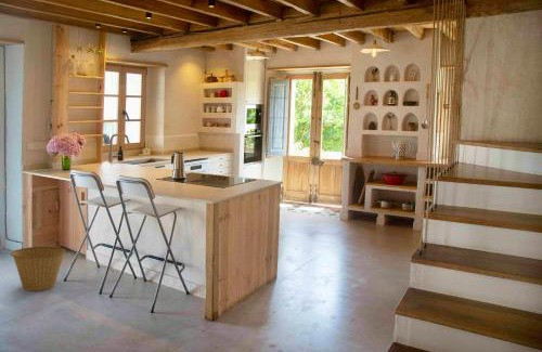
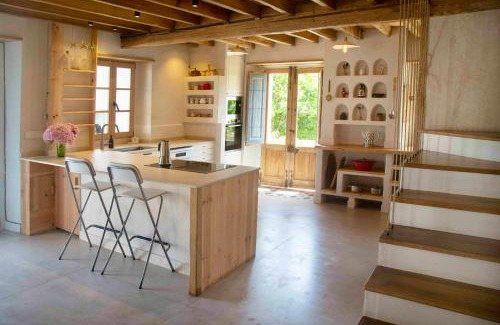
- basket [10,246,66,291]
